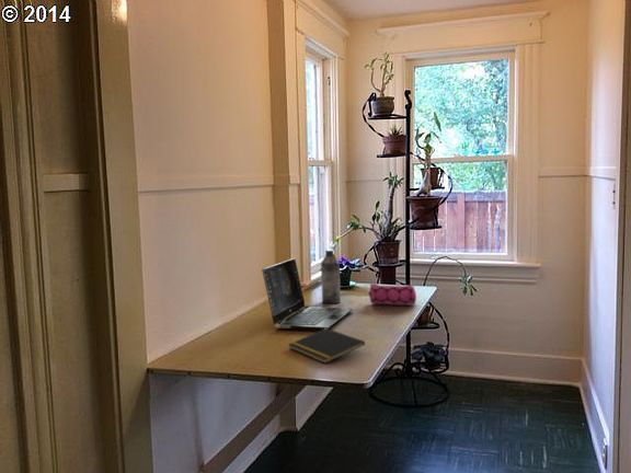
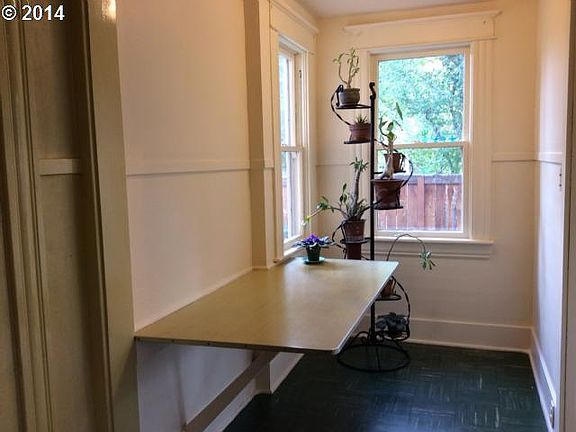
- notepad [287,328,366,365]
- water bottle [320,249,342,304]
- laptop computer [261,257,354,331]
- pencil case [367,281,417,307]
